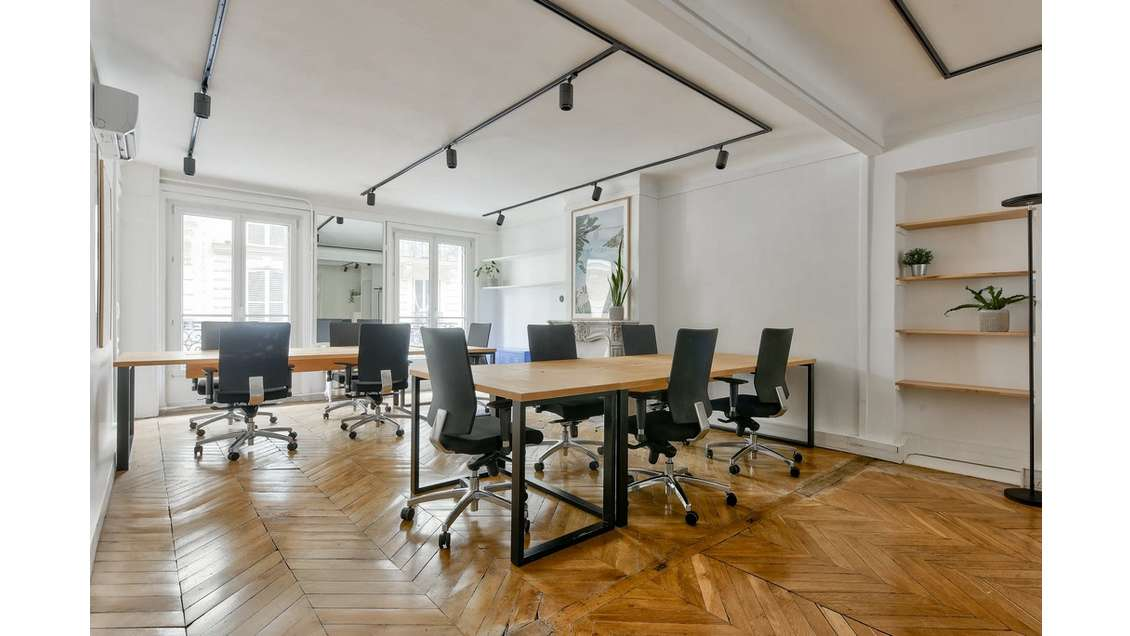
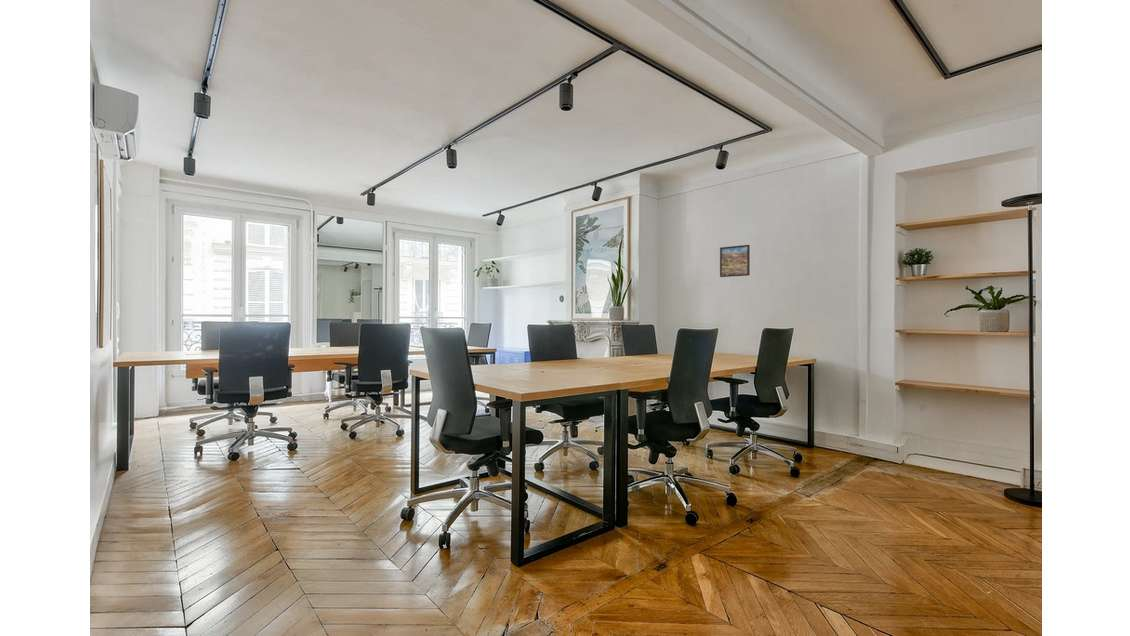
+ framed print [719,244,751,278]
